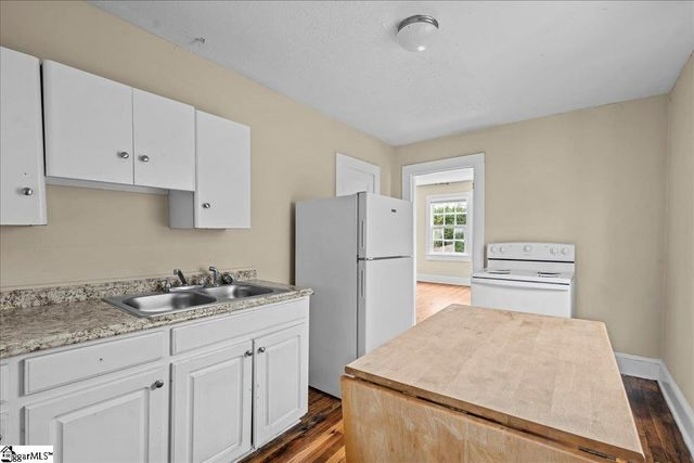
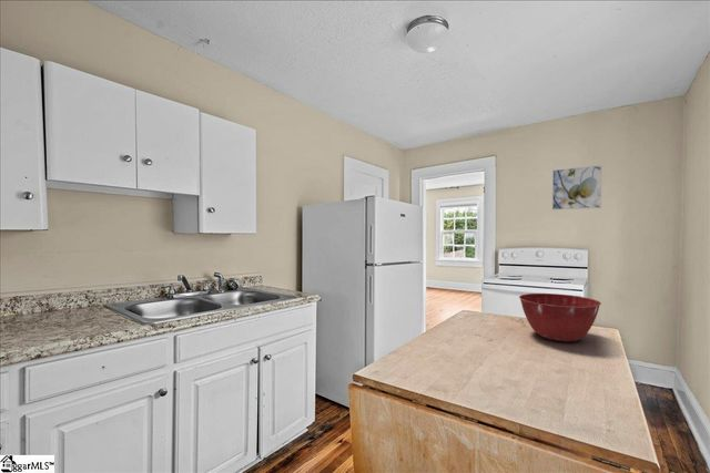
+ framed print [551,165,602,210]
+ mixing bowl [518,292,602,342]
